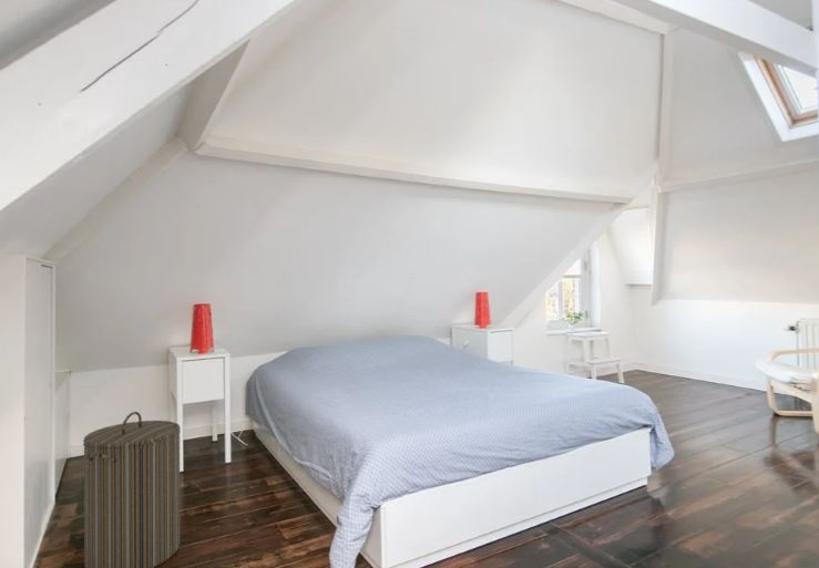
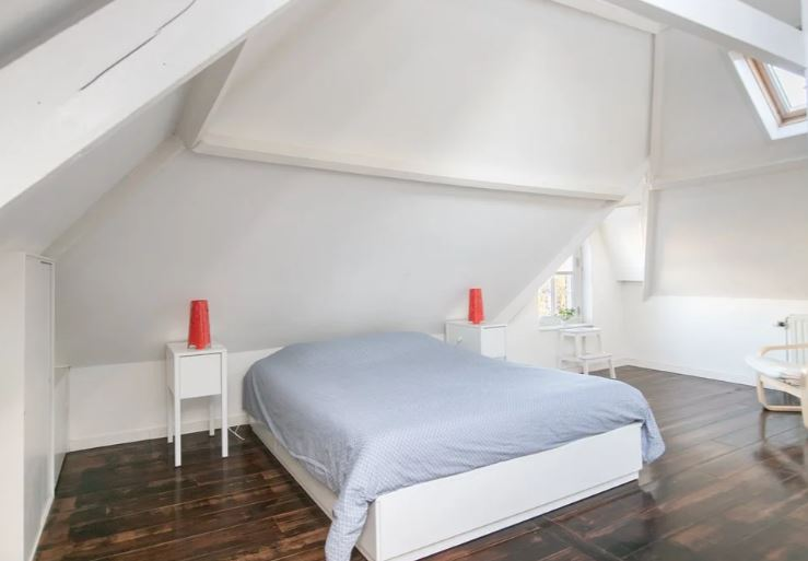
- laundry hamper [82,411,182,568]
